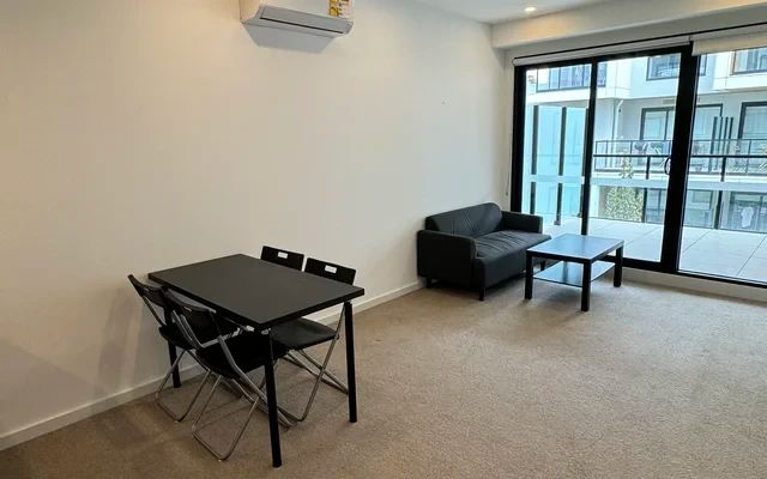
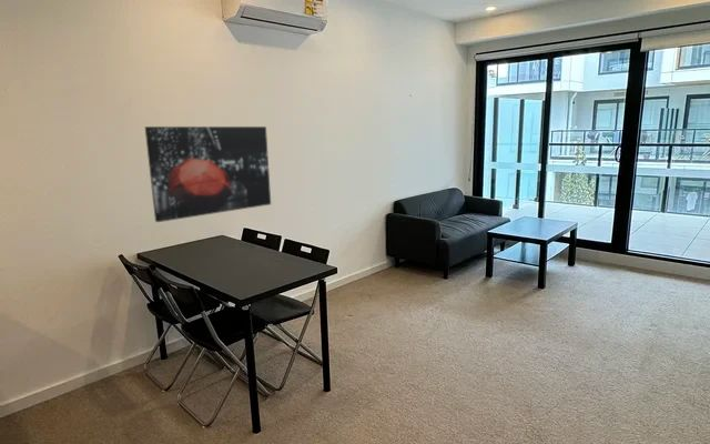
+ wall art [144,125,272,223]
